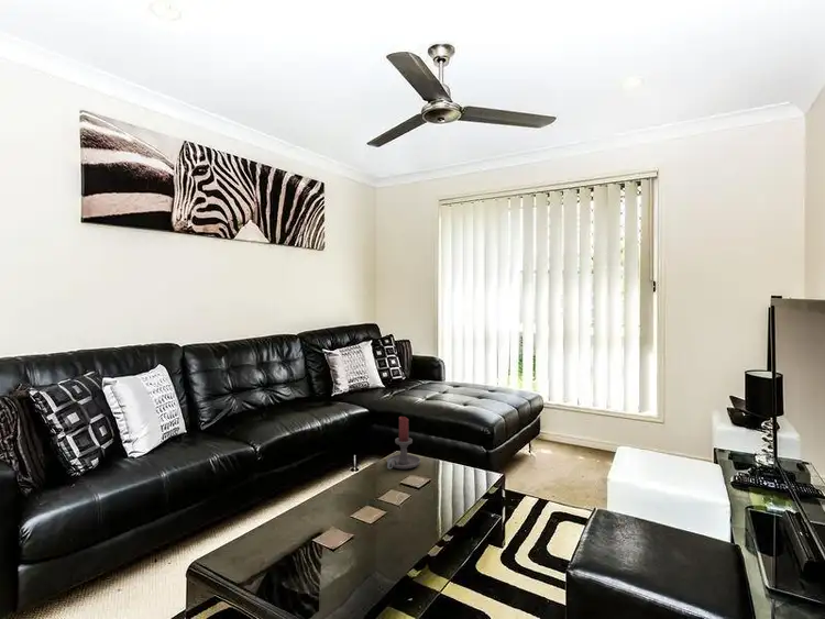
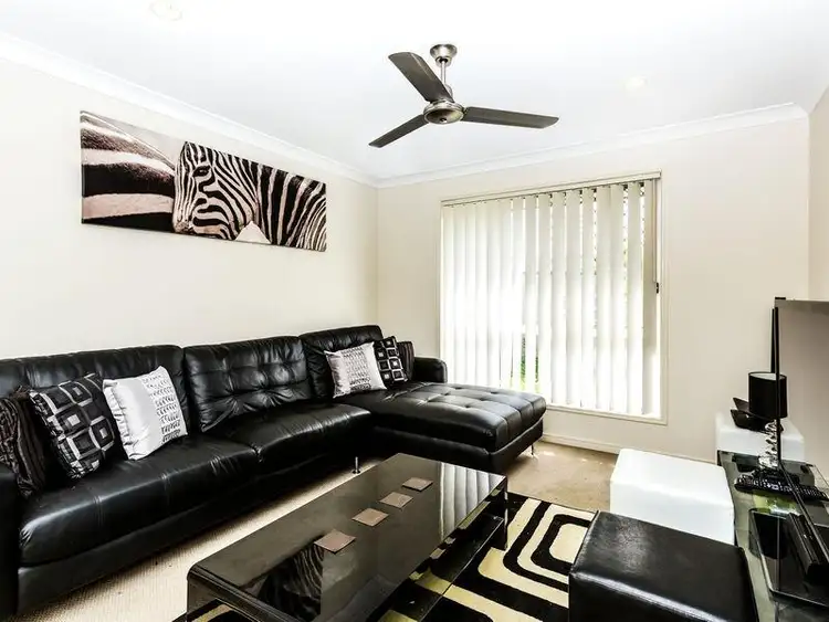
- candle holder [386,416,421,471]
